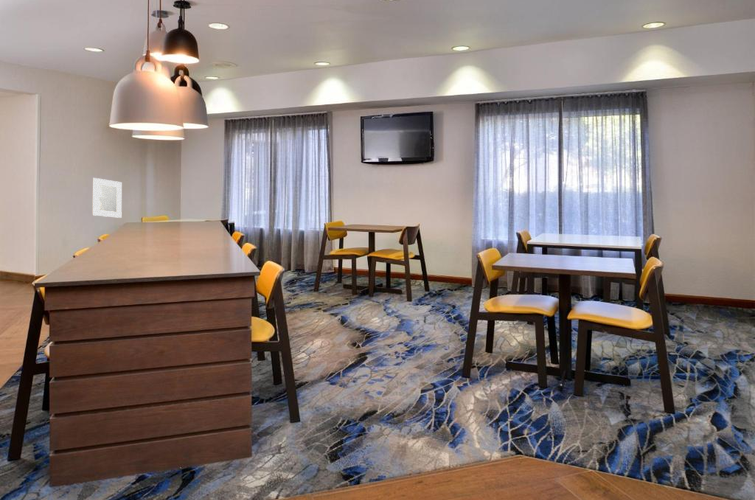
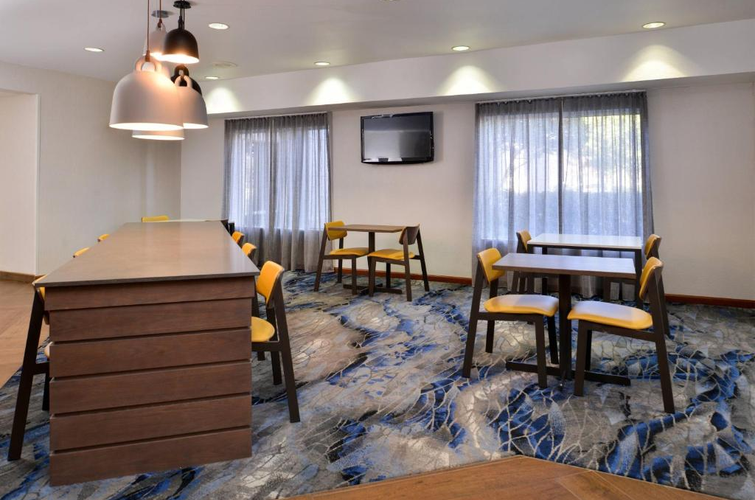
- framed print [91,177,123,219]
